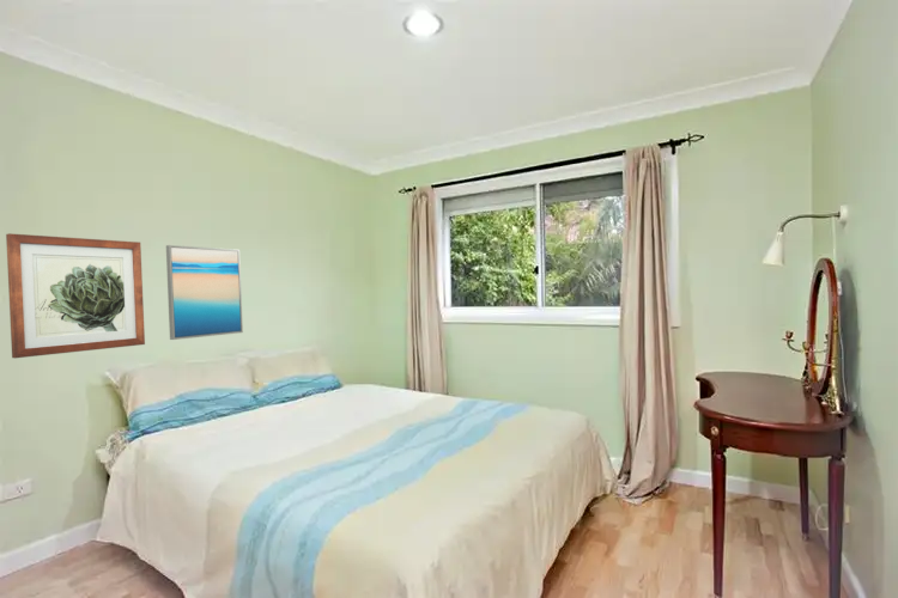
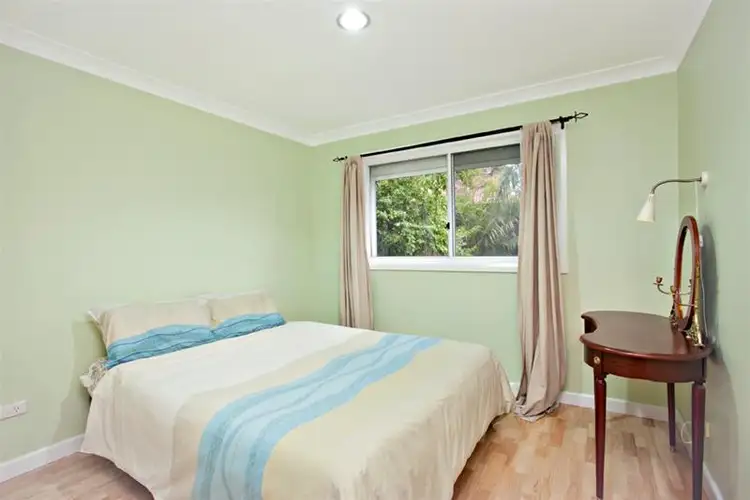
- wall art [5,232,146,359]
- wall art [165,244,244,341]
